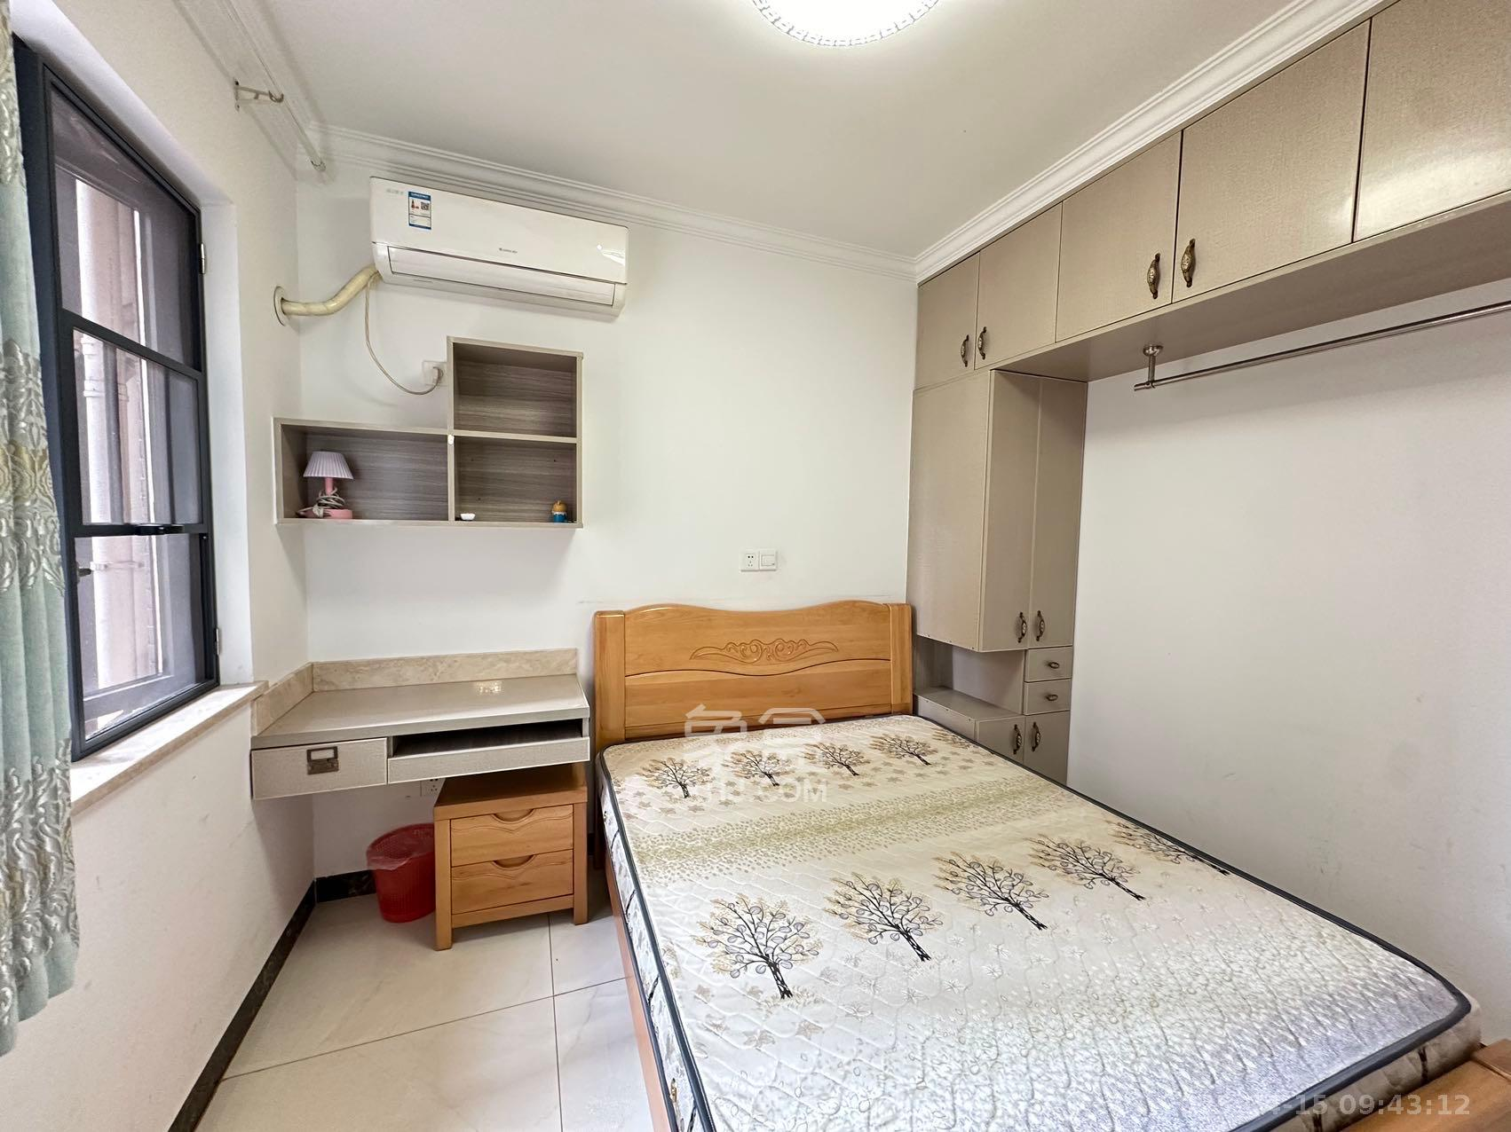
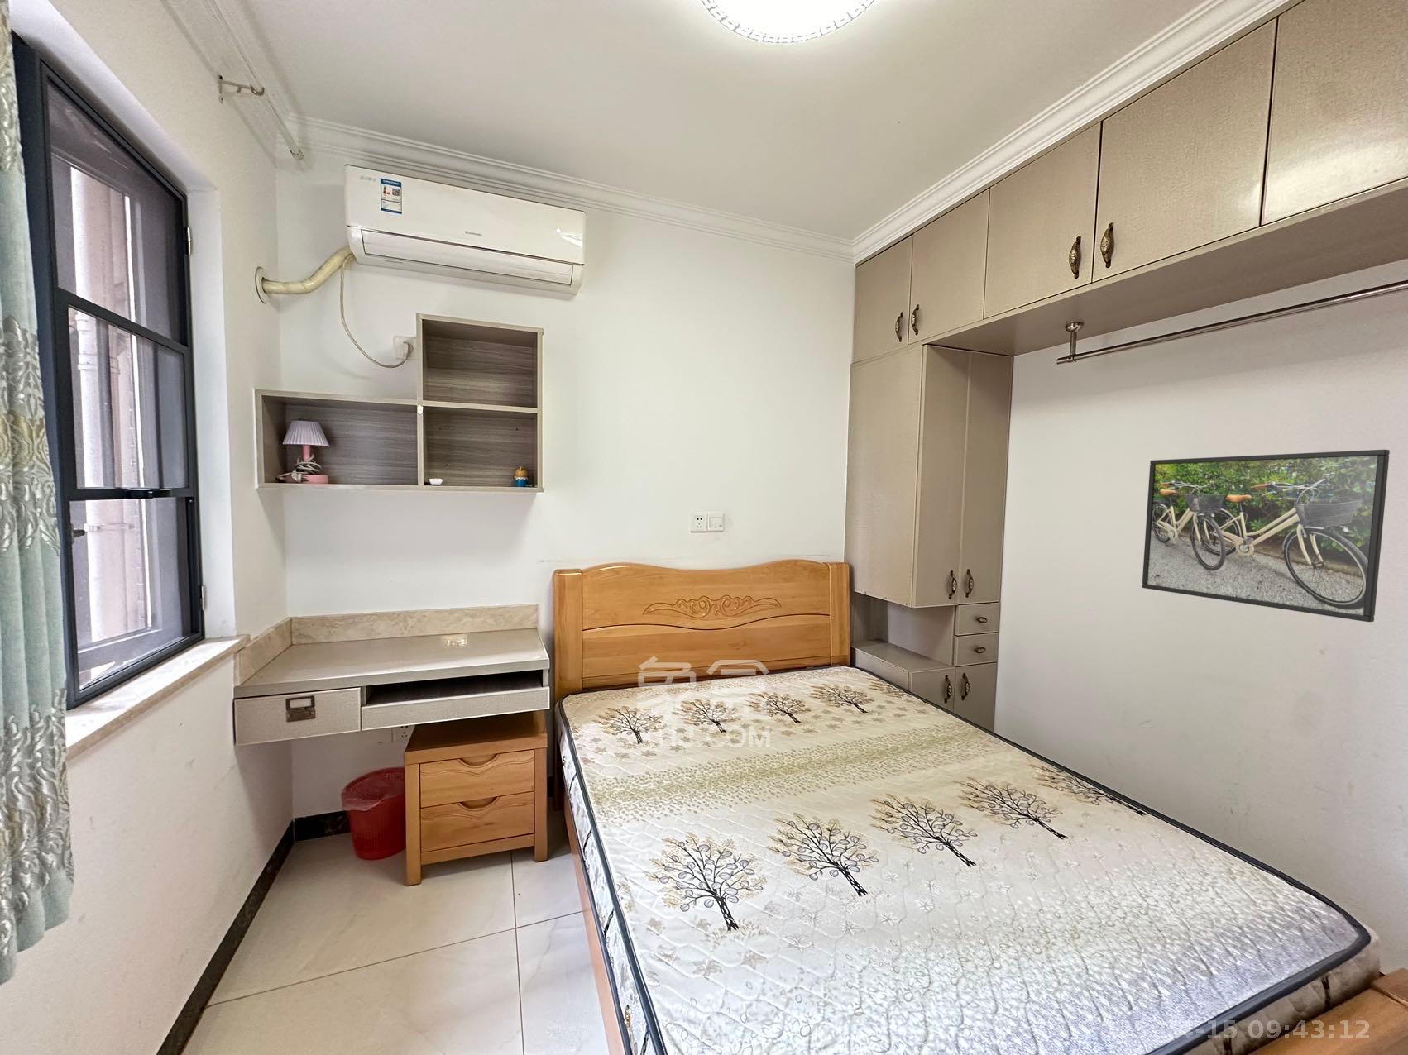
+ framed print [1141,449,1390,623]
